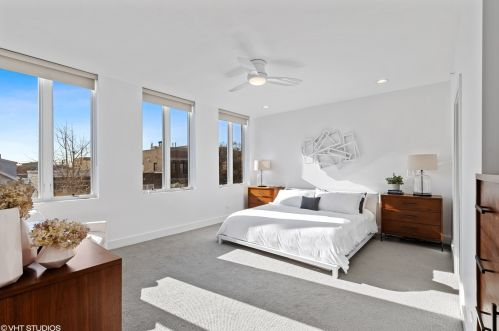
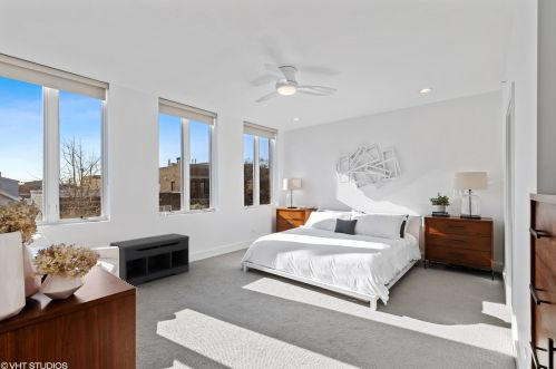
+ bench [109,232,191,288]
